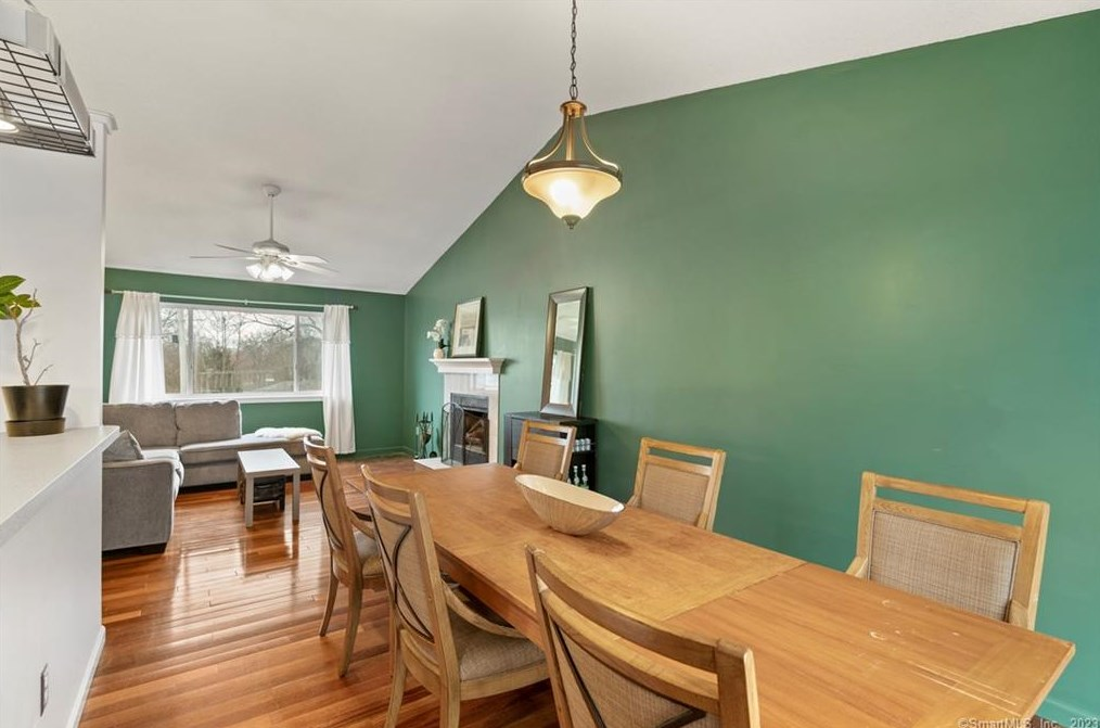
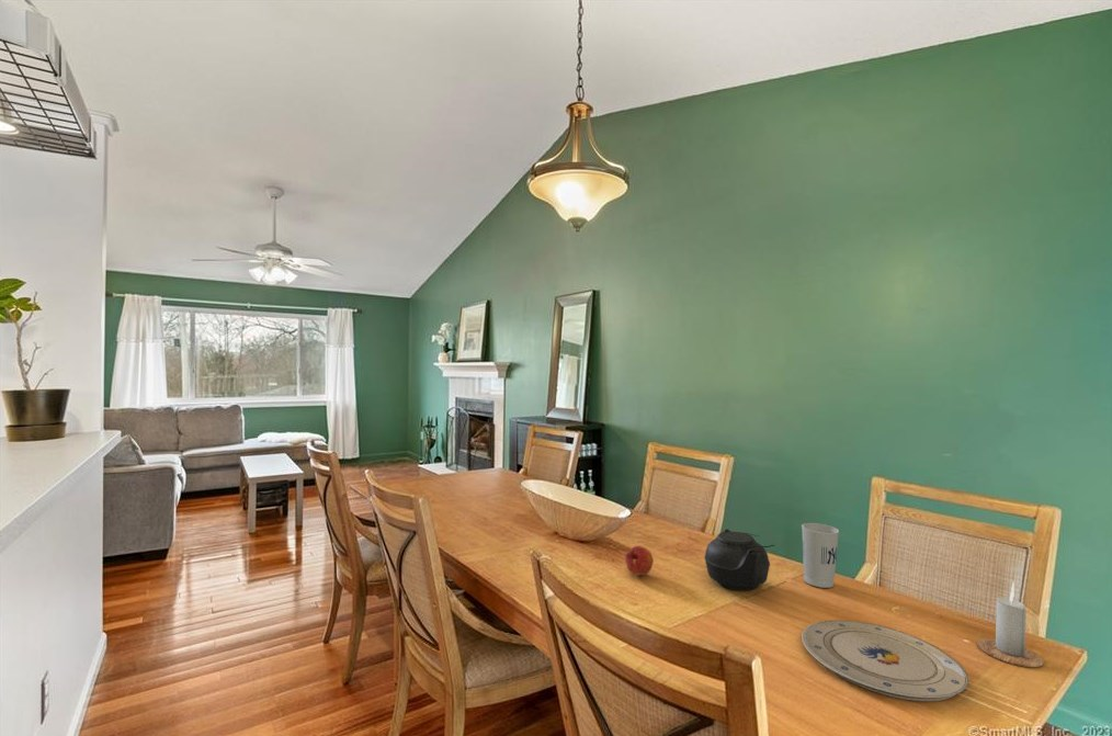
+ candle [976,581,1045,668]
+ cup [801,522,840,589]
+ teapot [704,529,775,591]
+ plate [801,619,969,702]
+ fruit [625,545,655,577]
